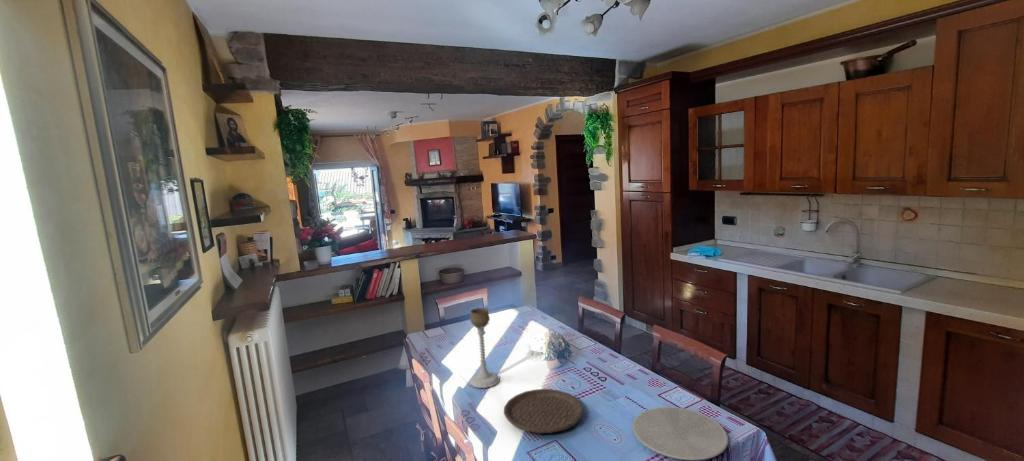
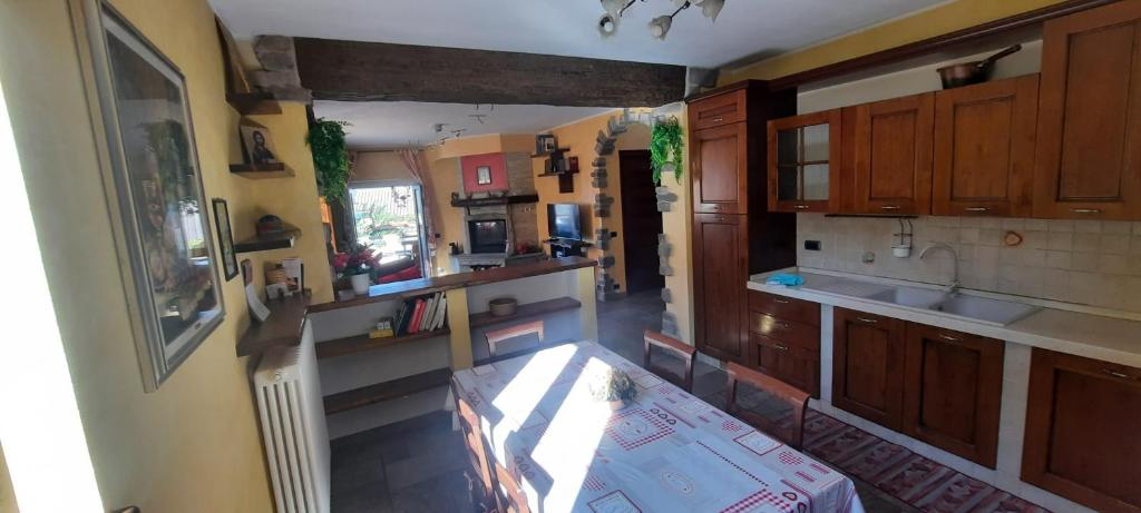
- plate [503,388,584,434]
- candle holder [468,307,500,389]
- plate [631,406,729,461]
